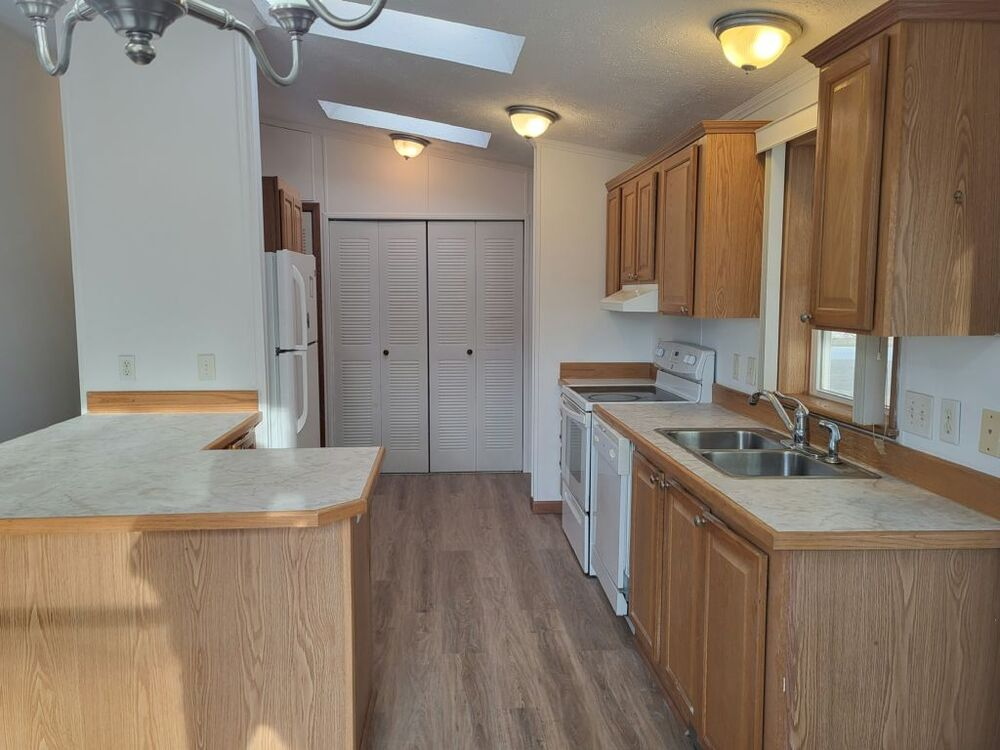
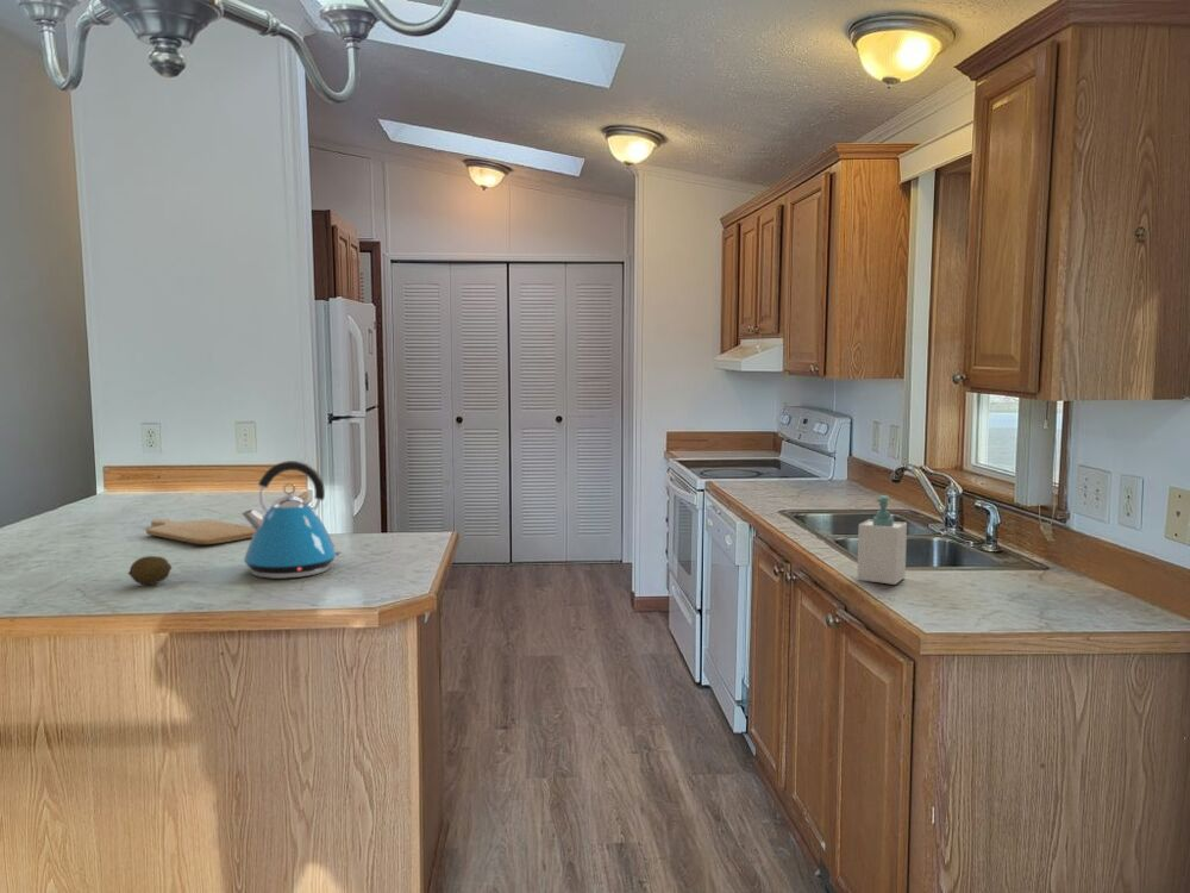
+ soap bottle [856,494,908,586]
+ fruit [126,555,173,586]
+ kettle [240,460,344,580]
+ chopping board [145,518,256,545]
